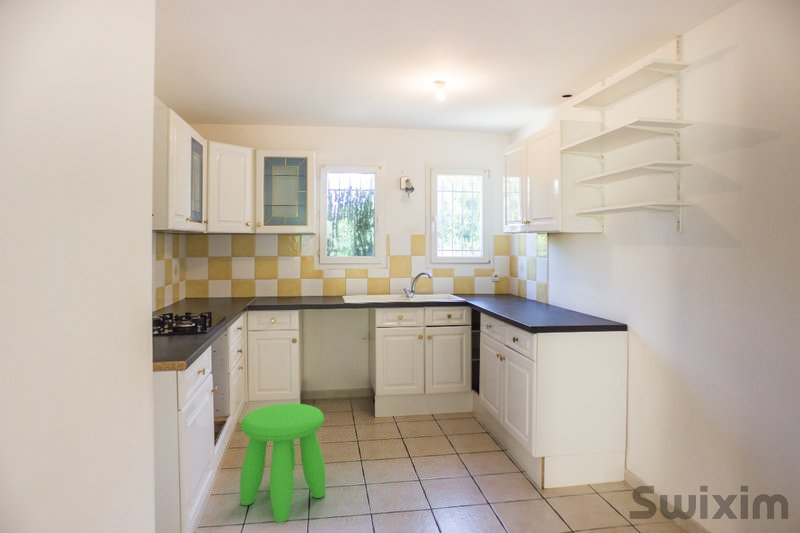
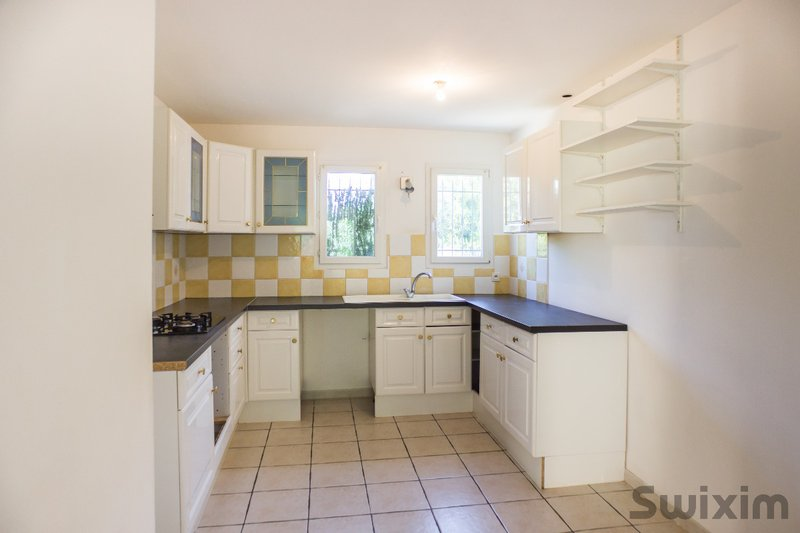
- stool [239,402,326,523]
